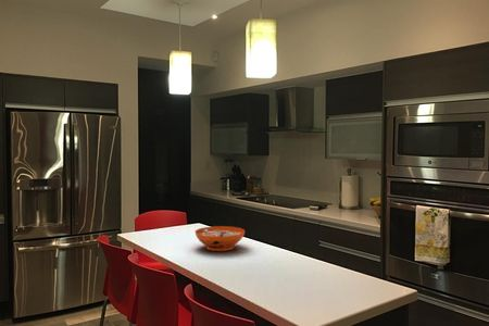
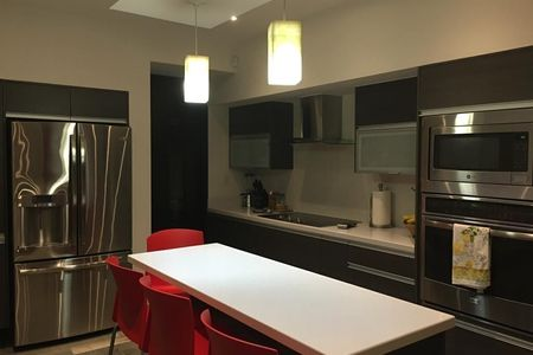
- decorative bowl [195,225,246,252]
